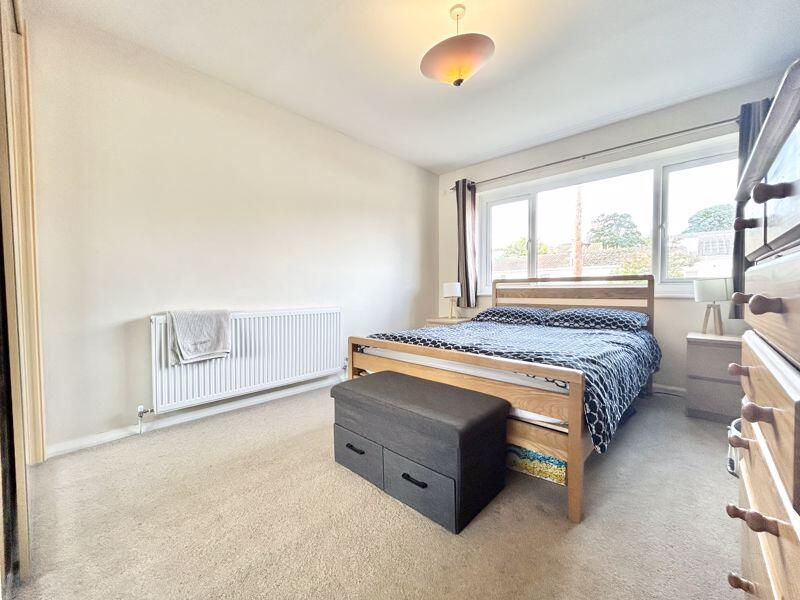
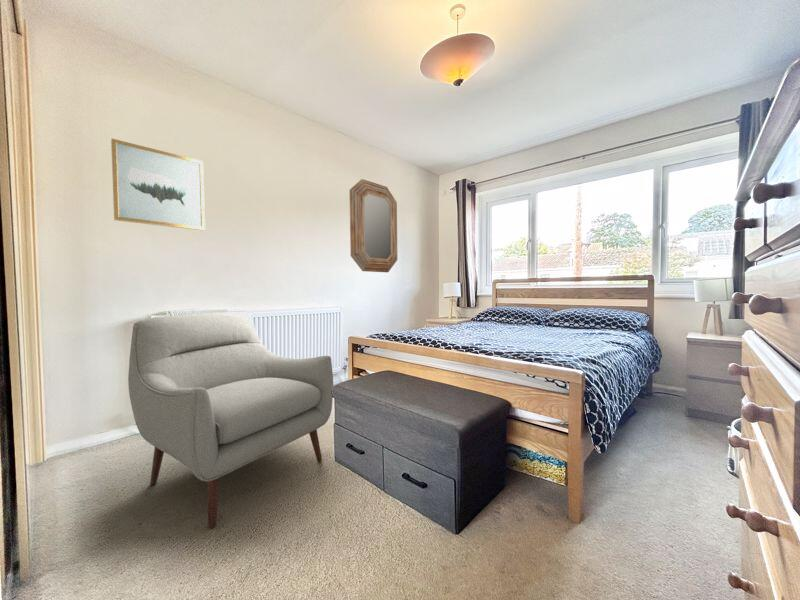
+ wall art [110,138,206,231]
+ home mirror [349,178,399,273]
+ chair [127,311,334,529]
